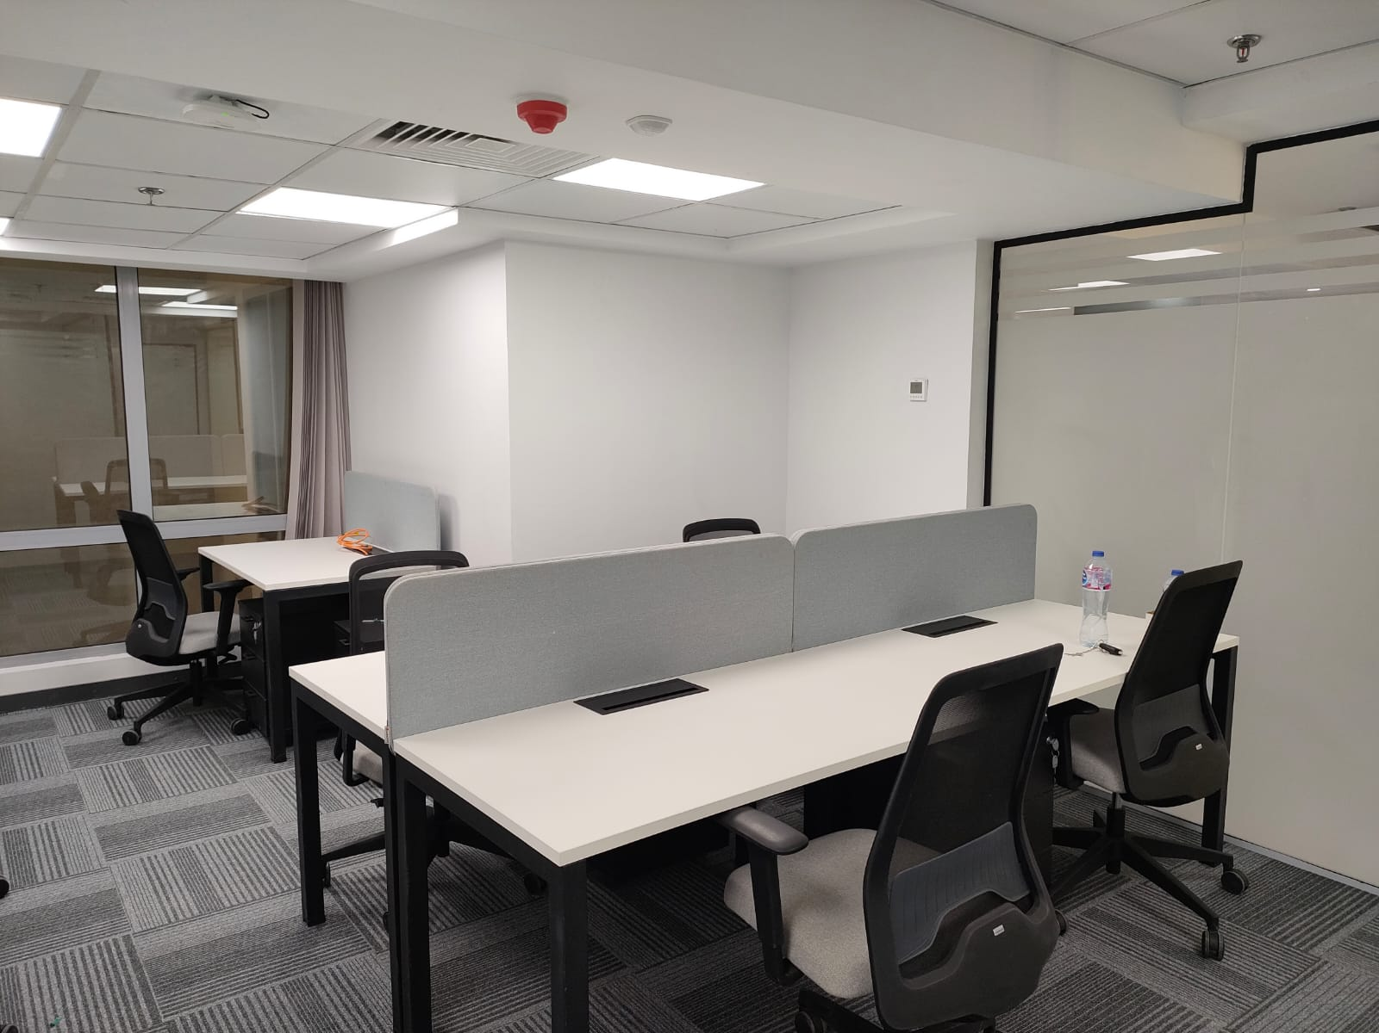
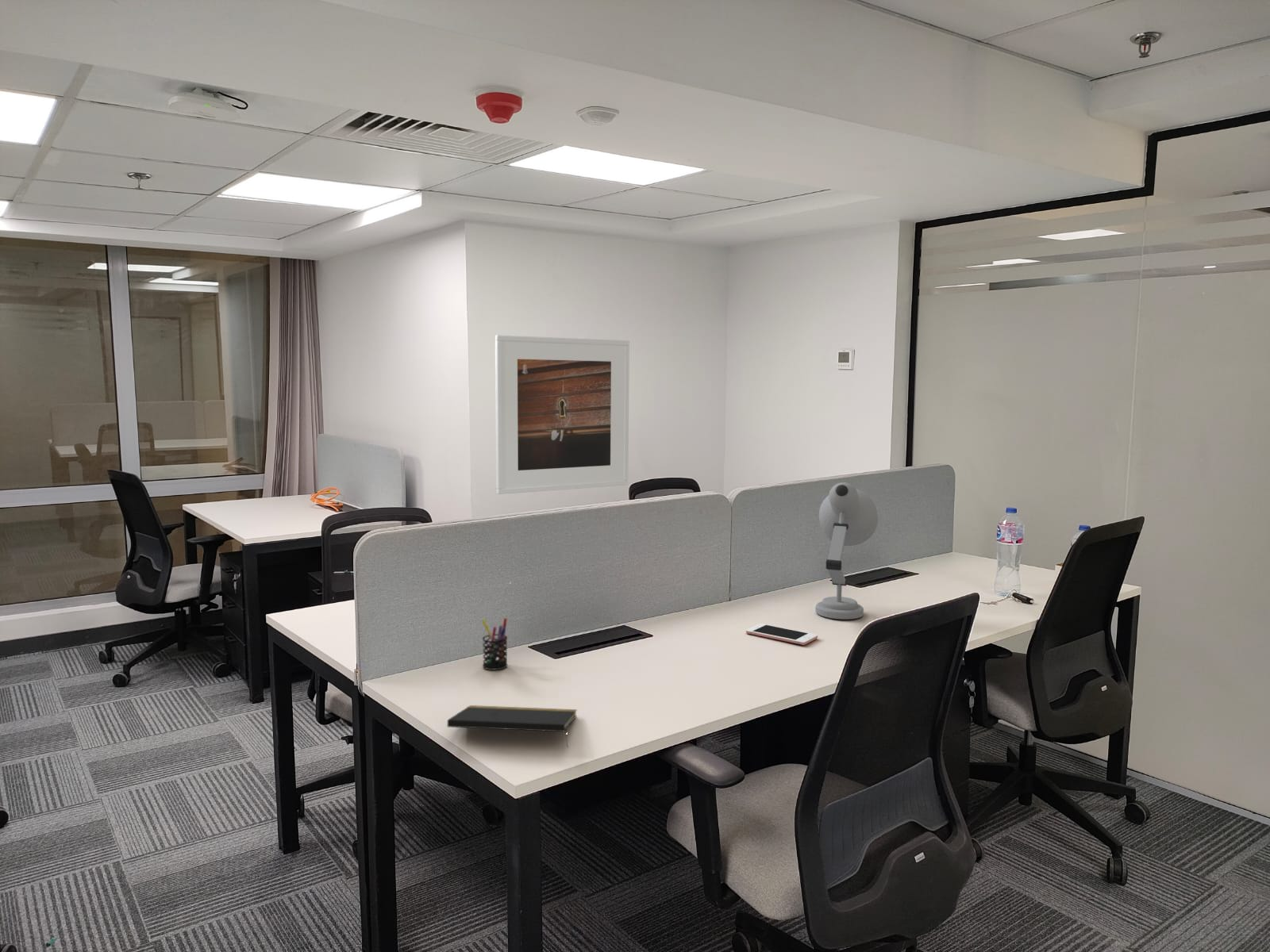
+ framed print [495,334,630,495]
+ pen holder [481,617,508,671]
+ cell phone [745,623,818,646]
+ desk lamp [815,482,879,620]
+ notepad [447,704,578,748]
